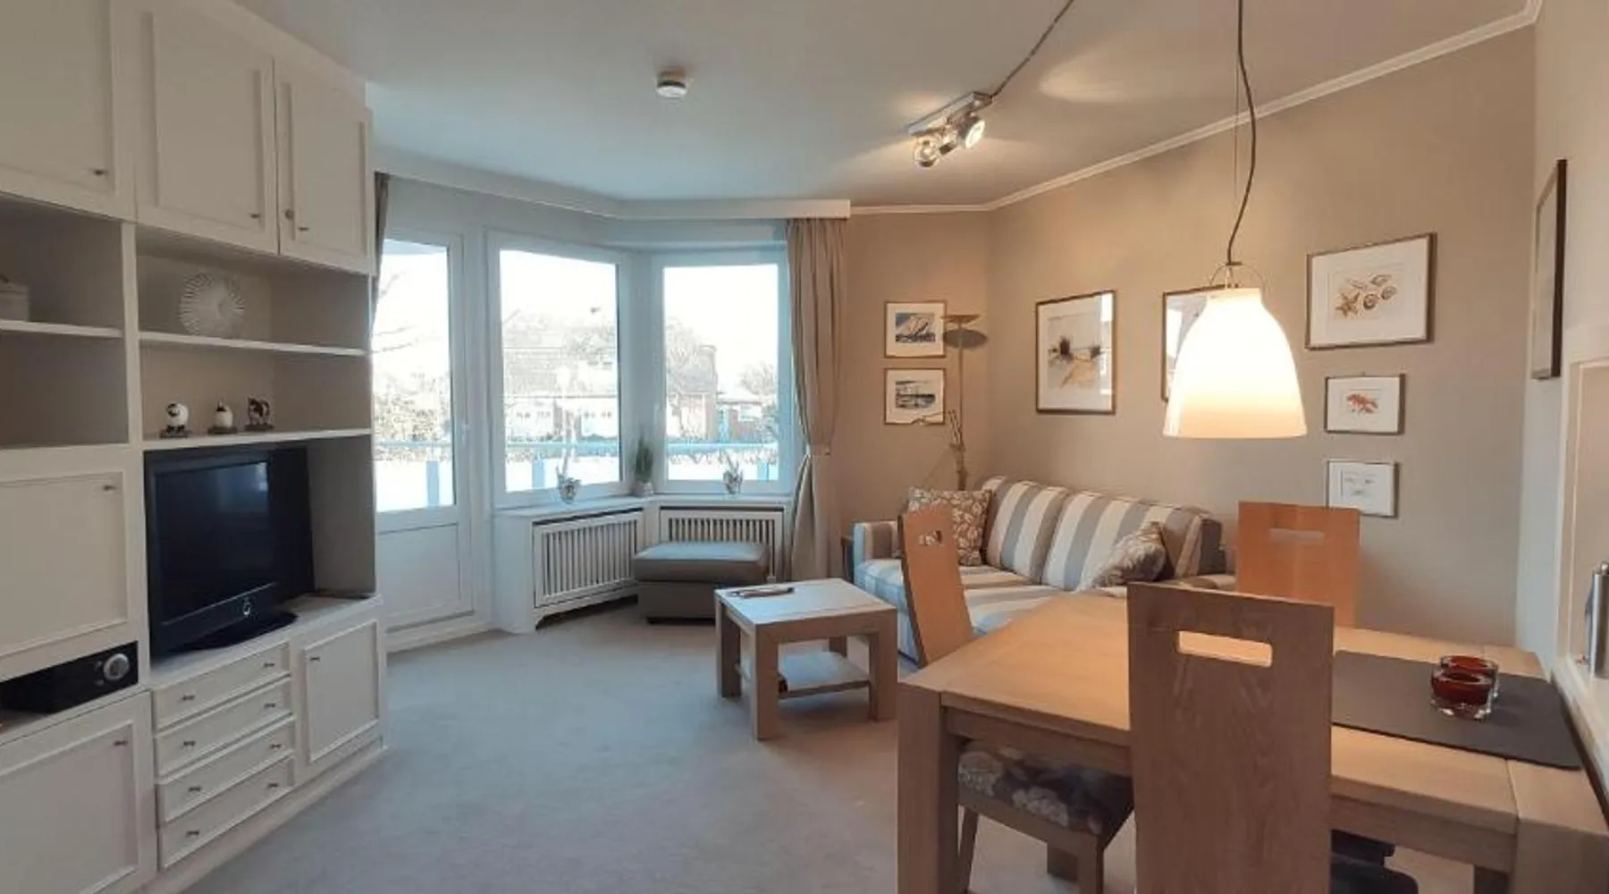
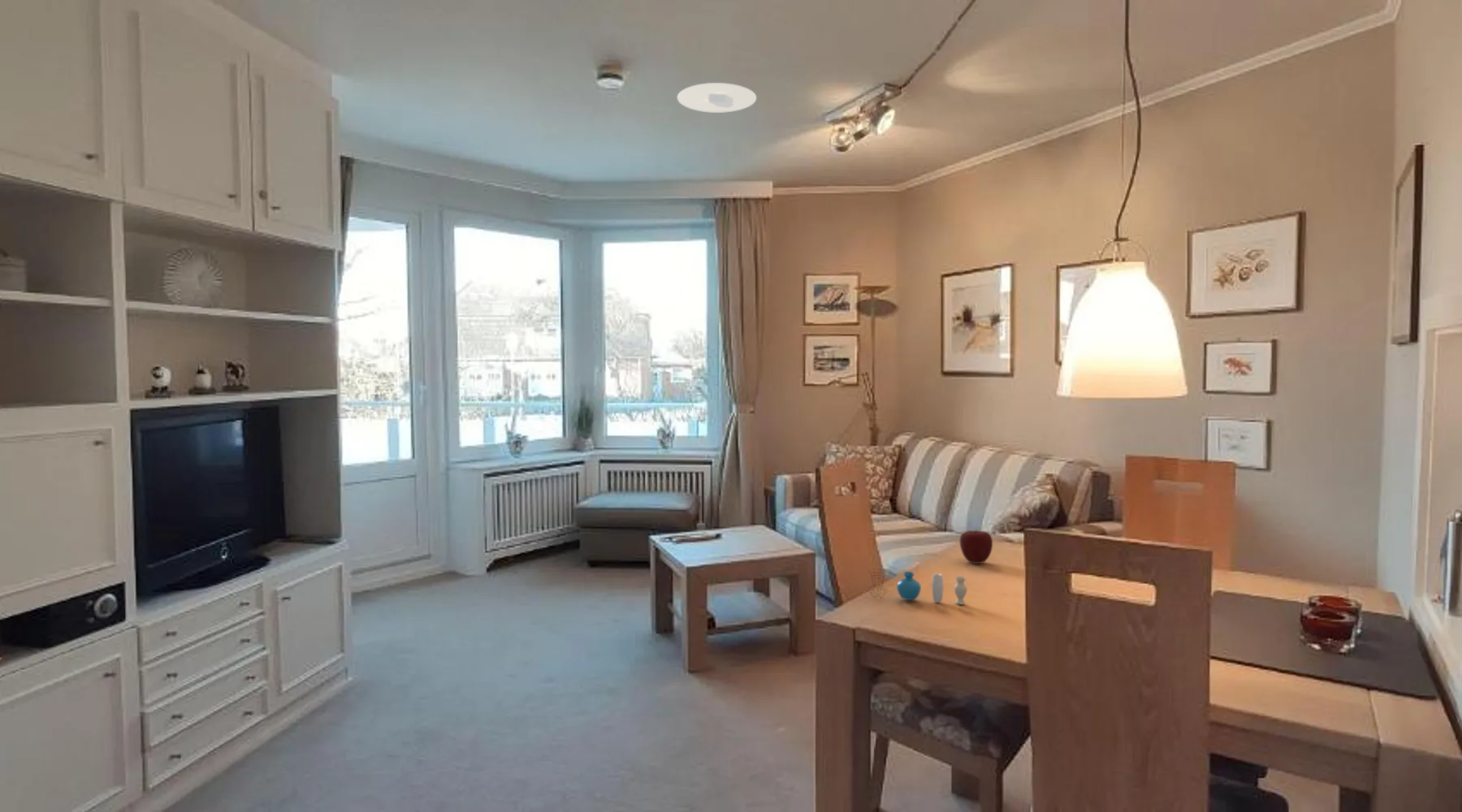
+ vase [867,568,968,605]
+ recessed light [677,82,757,114]
+ apple [959,529,993,564]
